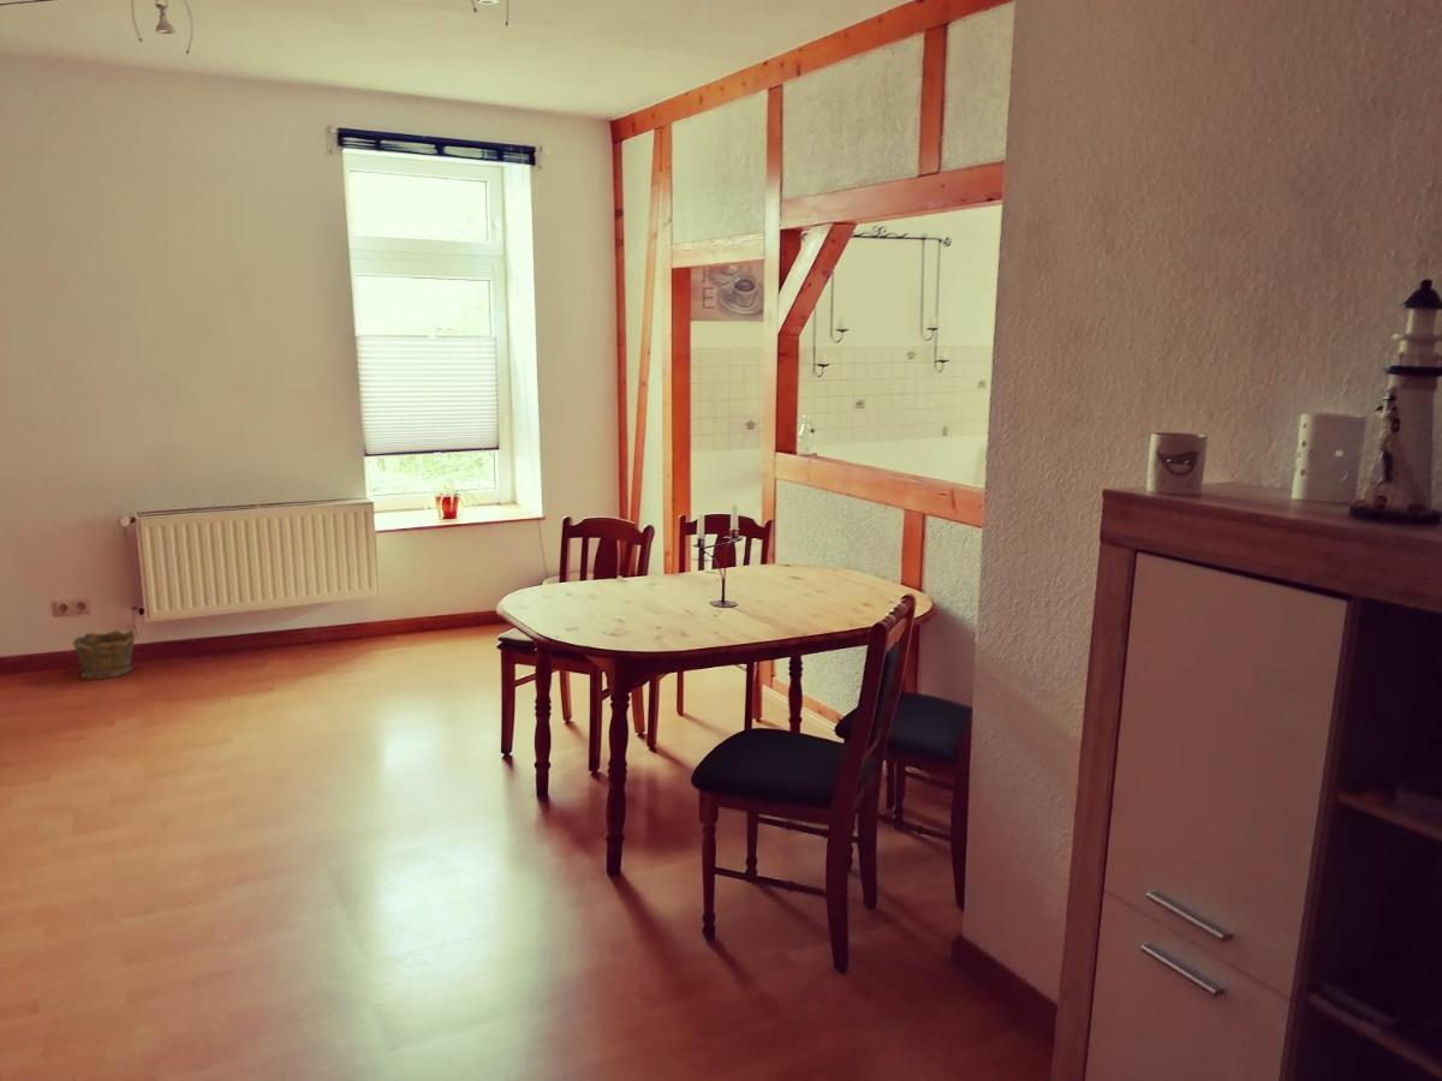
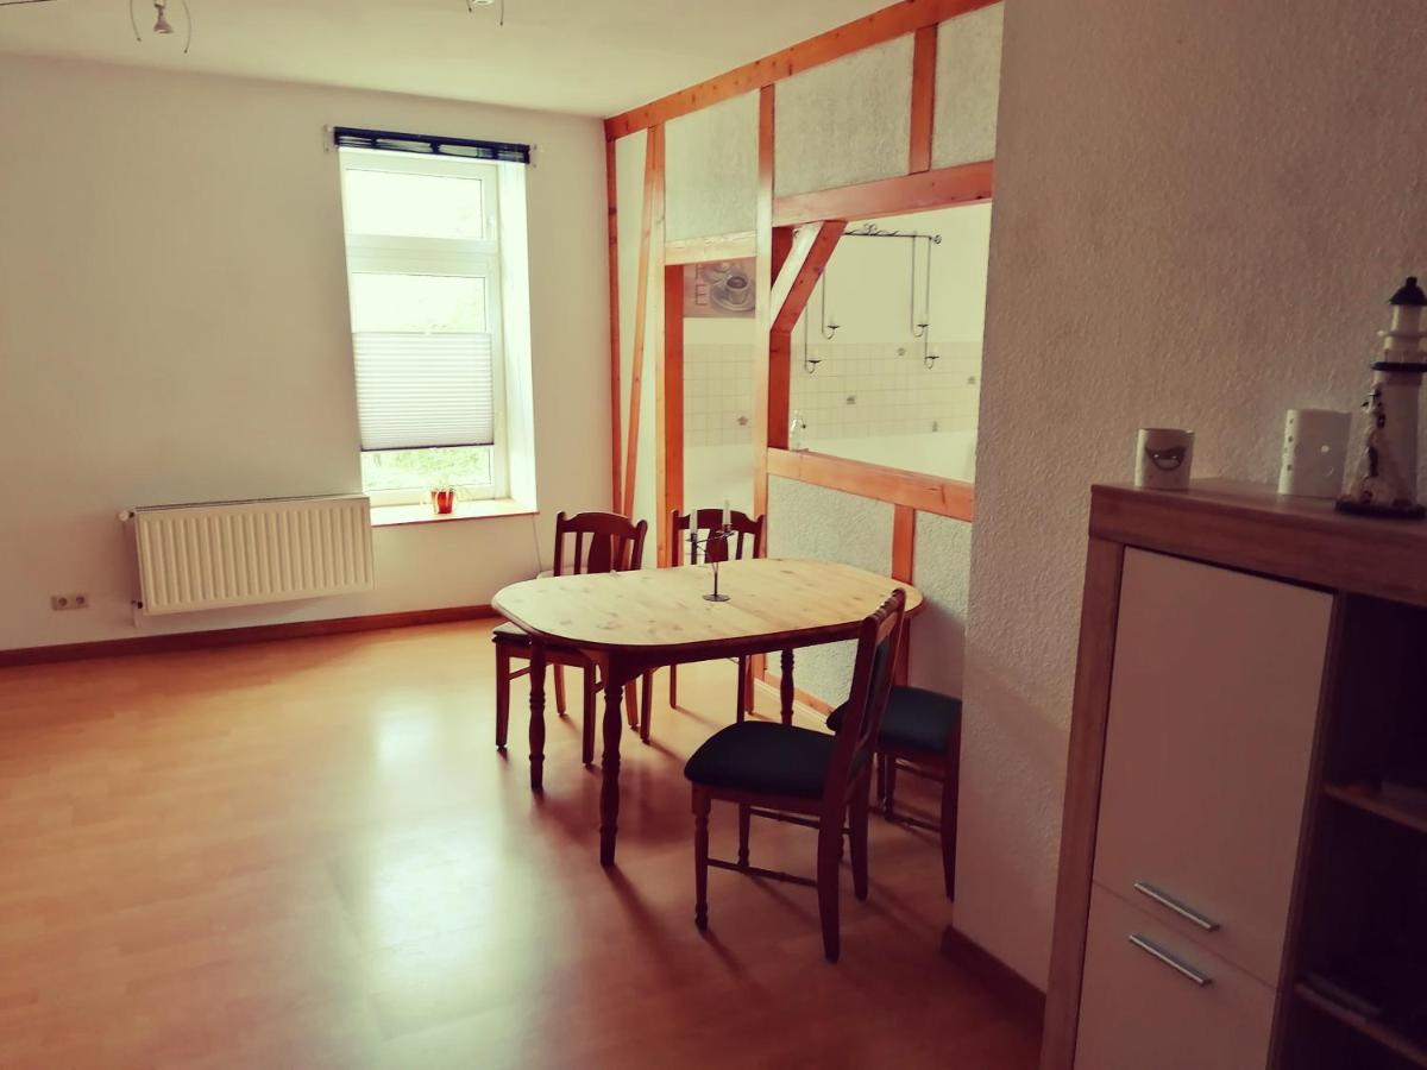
- clay pot [72,628,137,680]
